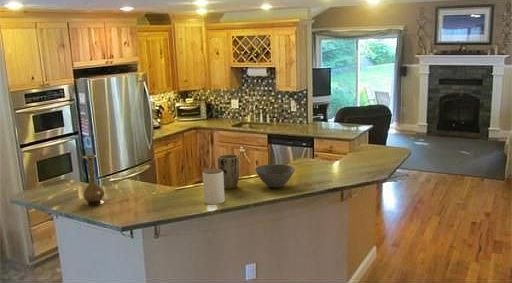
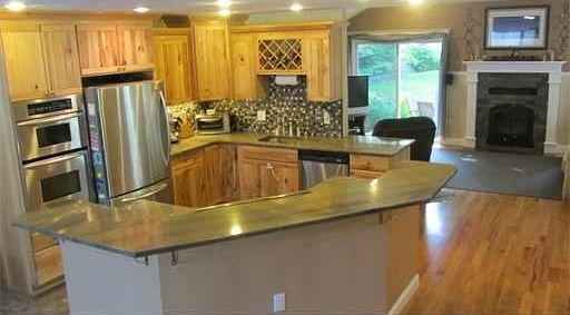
- jar [202,168,226,205]
- bowl [254,163,296,189]
- vase [82,154,105,207]
- plant pot [217,154,240,190]
